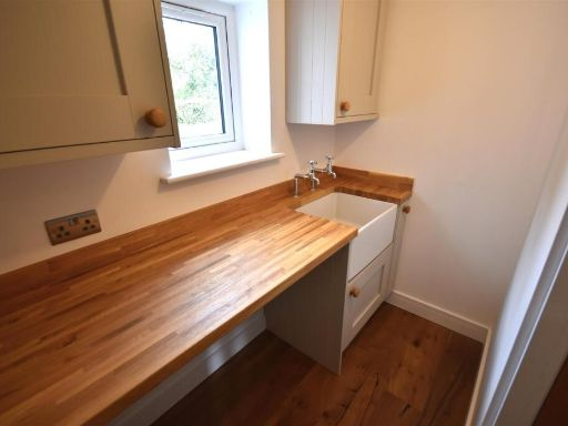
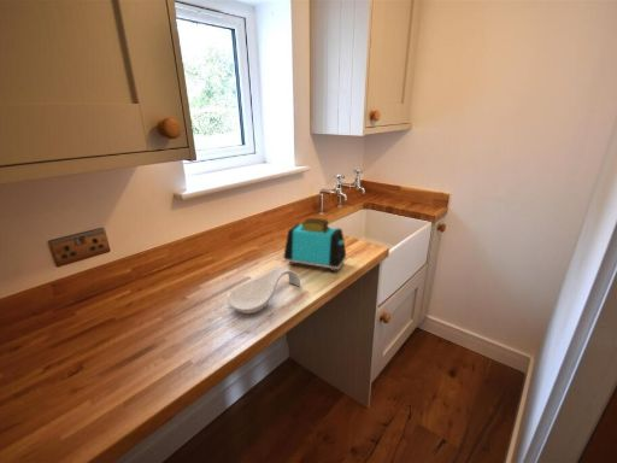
+ toaster [282,217,347,272]
+ spoon rest [227,266,301,315]
